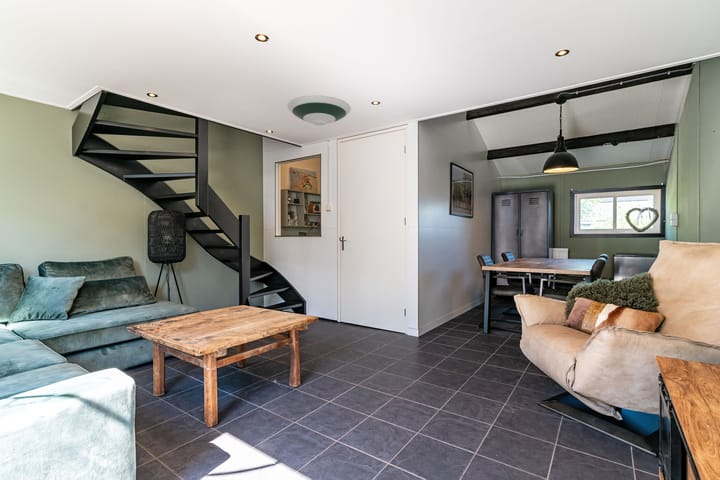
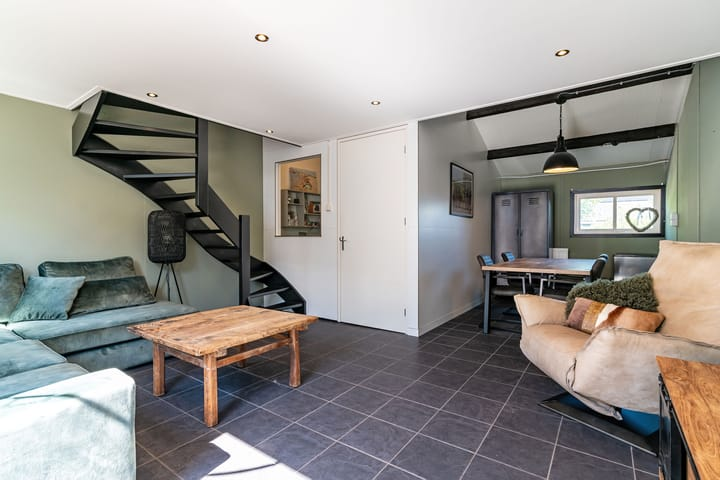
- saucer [286,94,352,127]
